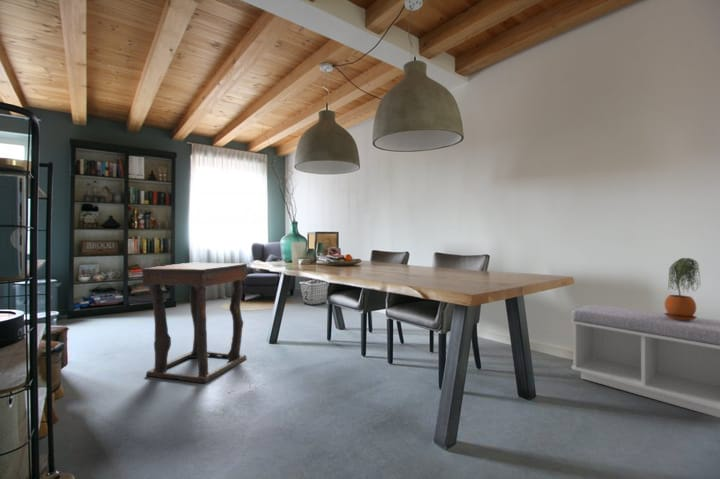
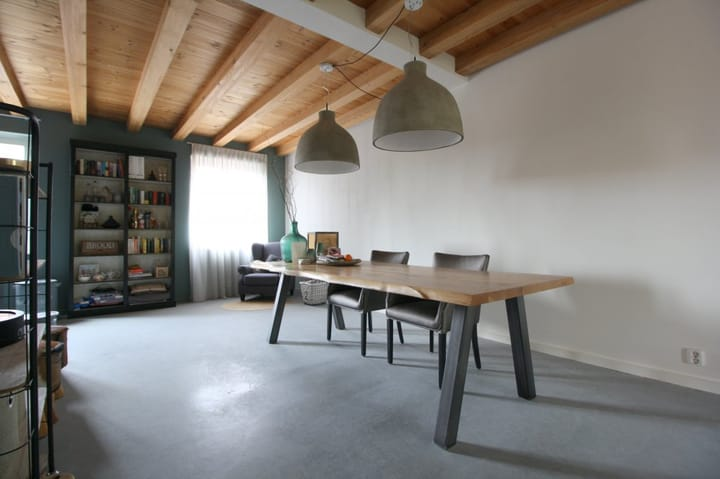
- potted plant [663,257,702,321]
- side table [141,262,248,384]
- bench [570,304,720,419]
